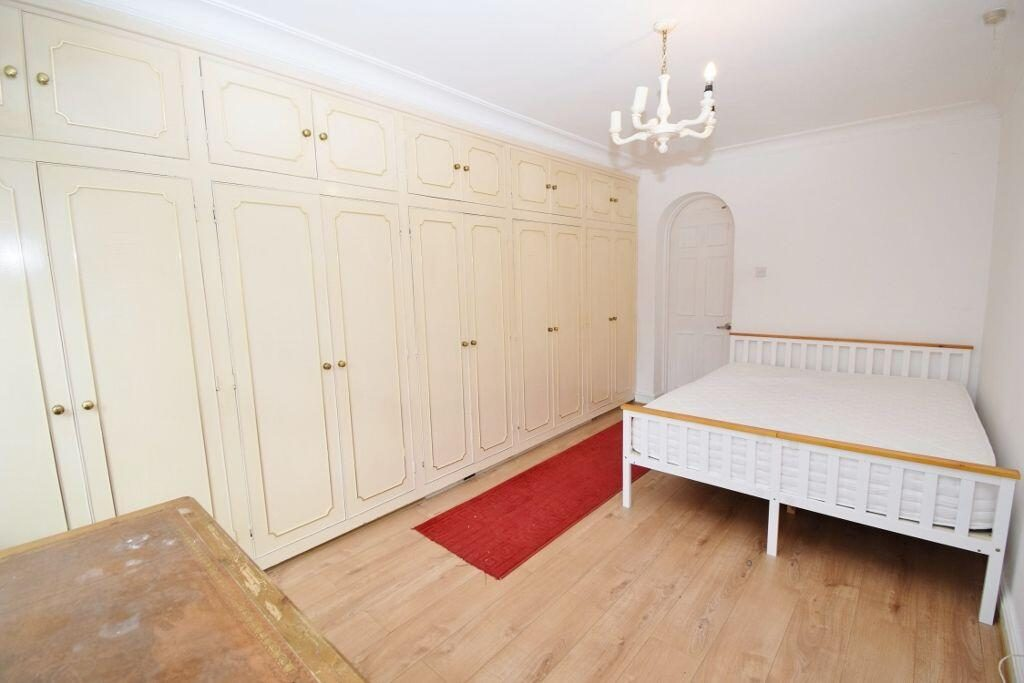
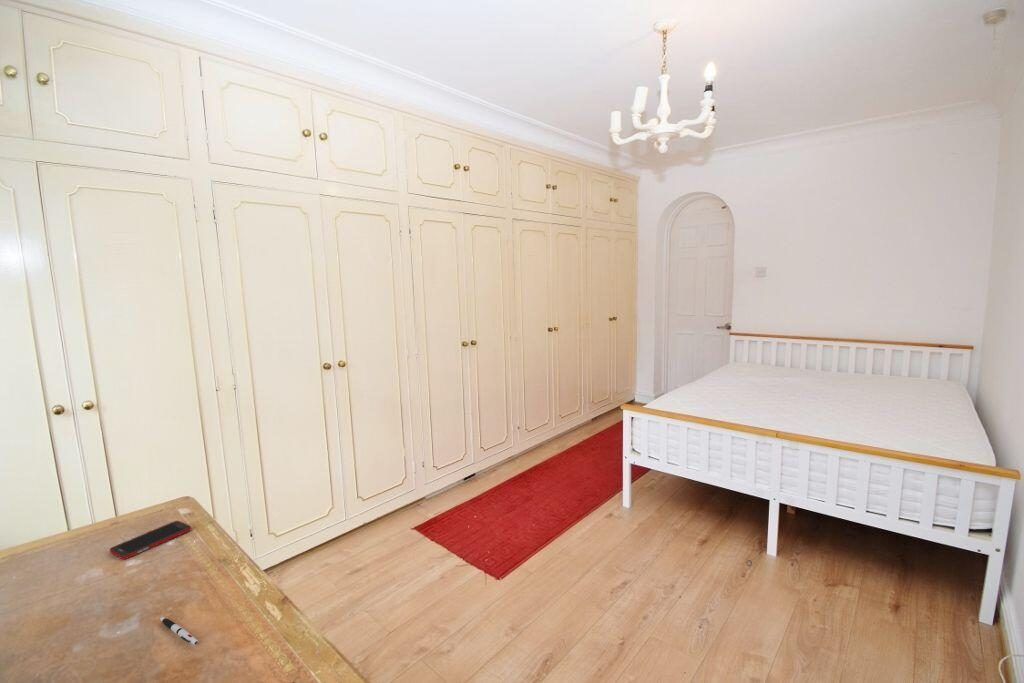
+ cell phone [109,520,192,560]
+ pen [159,616,199,646]
